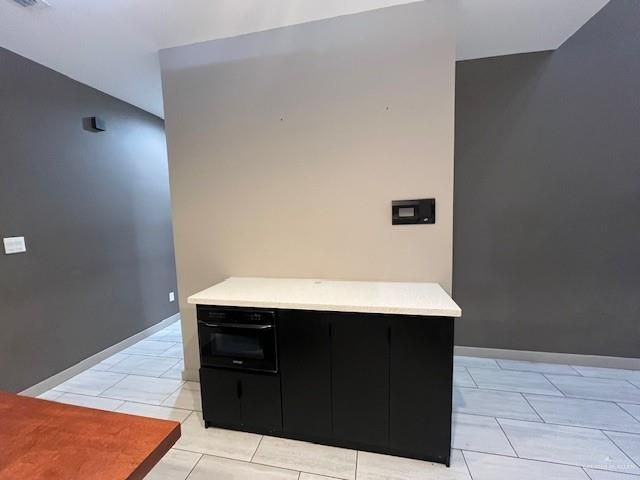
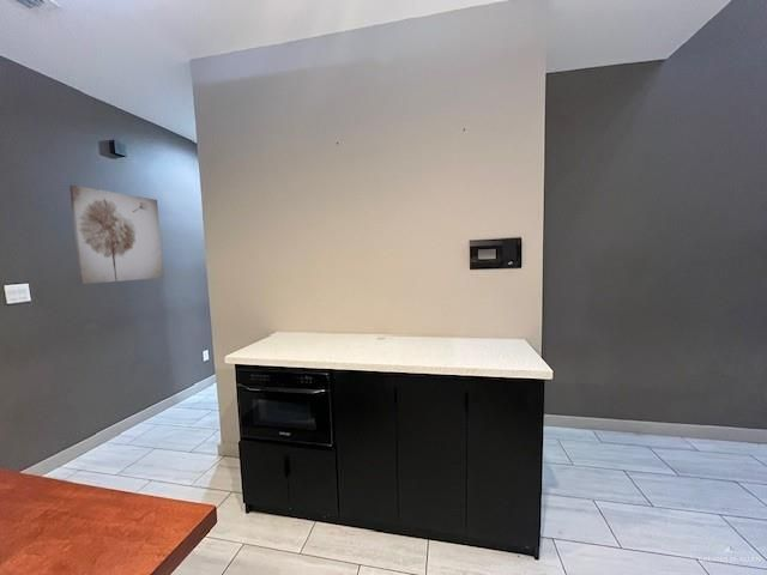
+ wall art [68,184,165,285]
